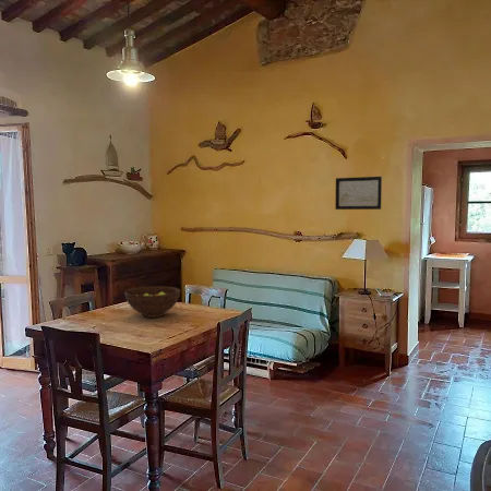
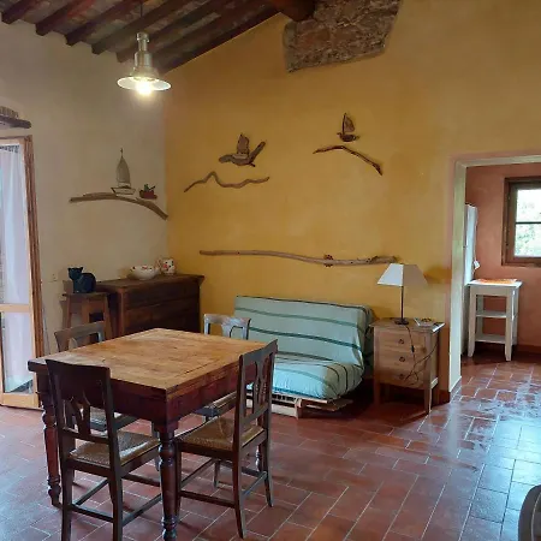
- fruit bowl [124,285,181,319]
- wall art [334,176,383,211]
